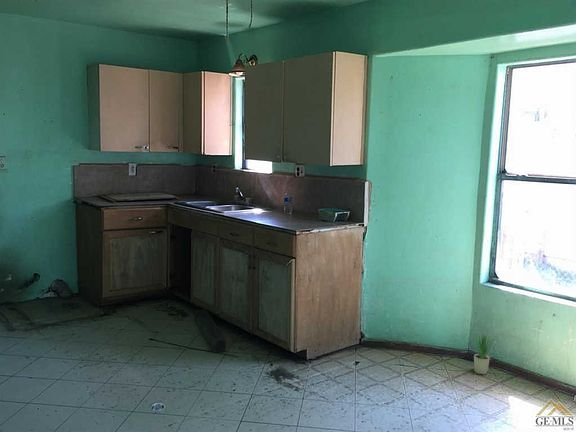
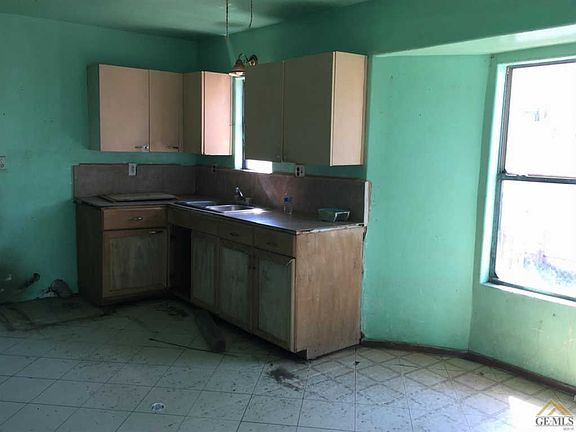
- potted plant [473,329,495,375]
